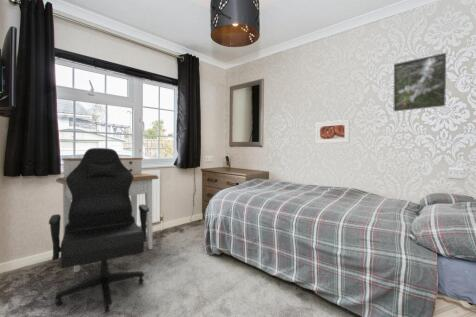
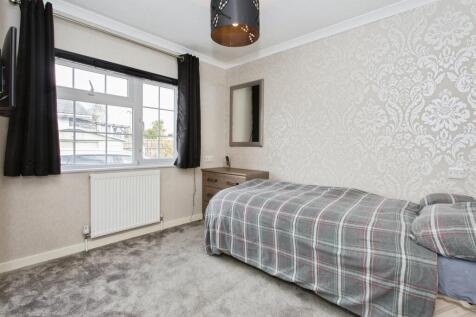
- desk [55,157,159,273]
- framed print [315,119,351,145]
- office chair [48,147,149,314]
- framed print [393,52,447,112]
